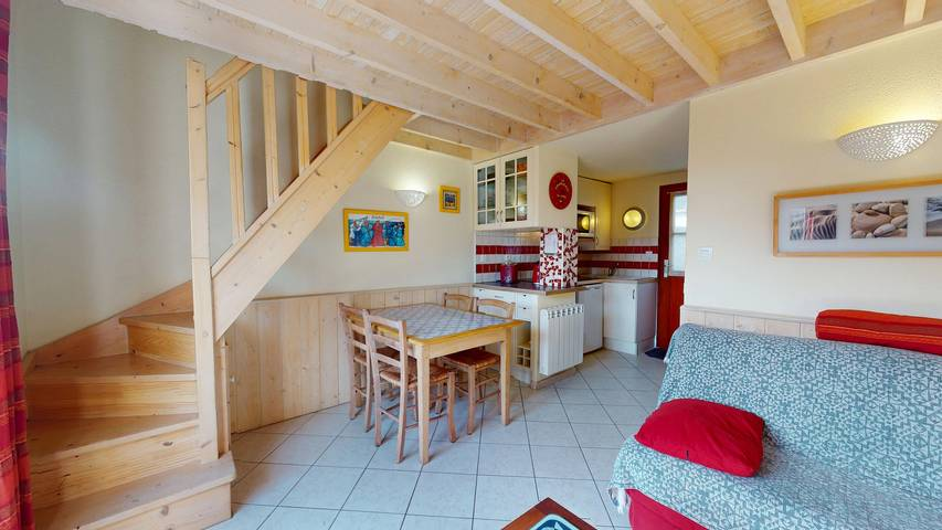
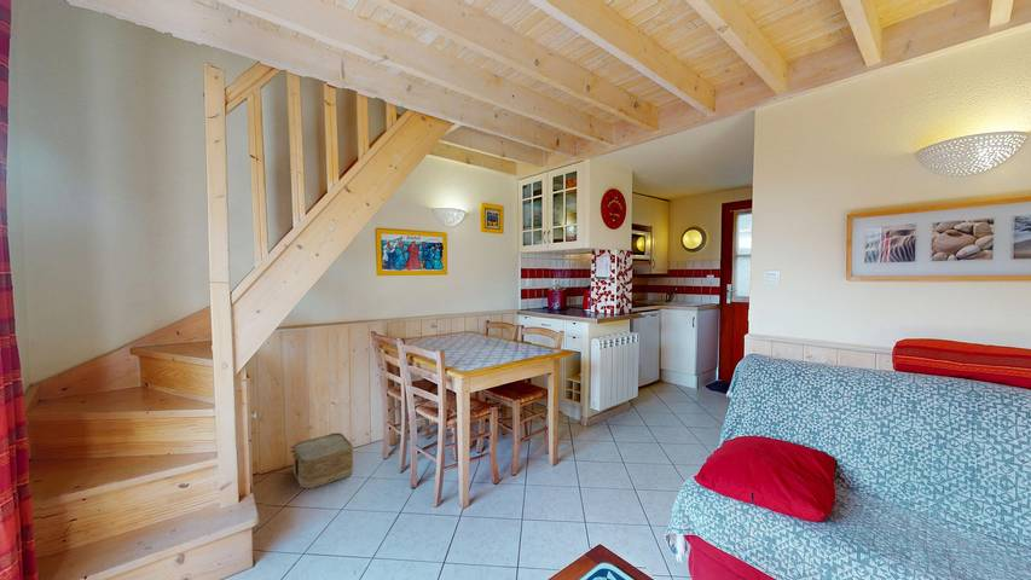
+ woven basket [289,431,354,489]
